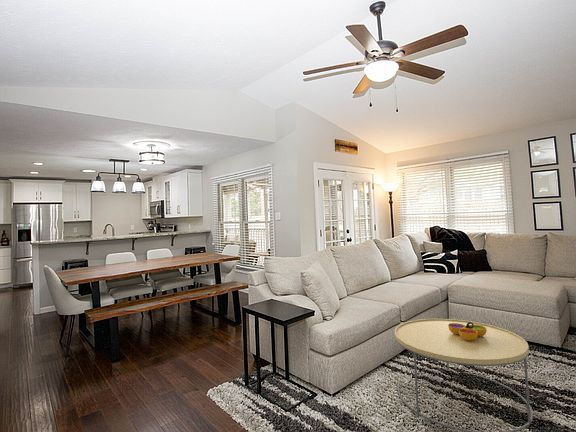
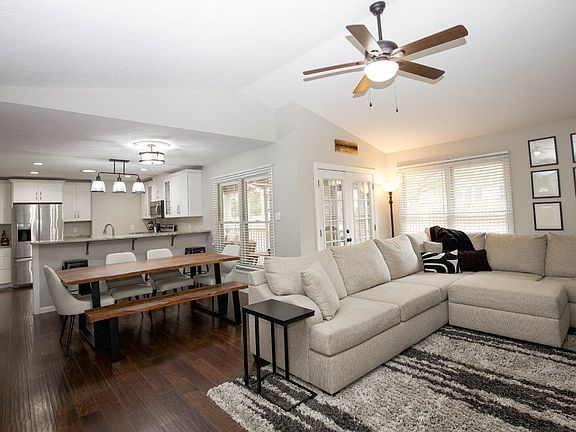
- coffee table [394,318,534,432]
- decorative bowl [448,322,487,341]
